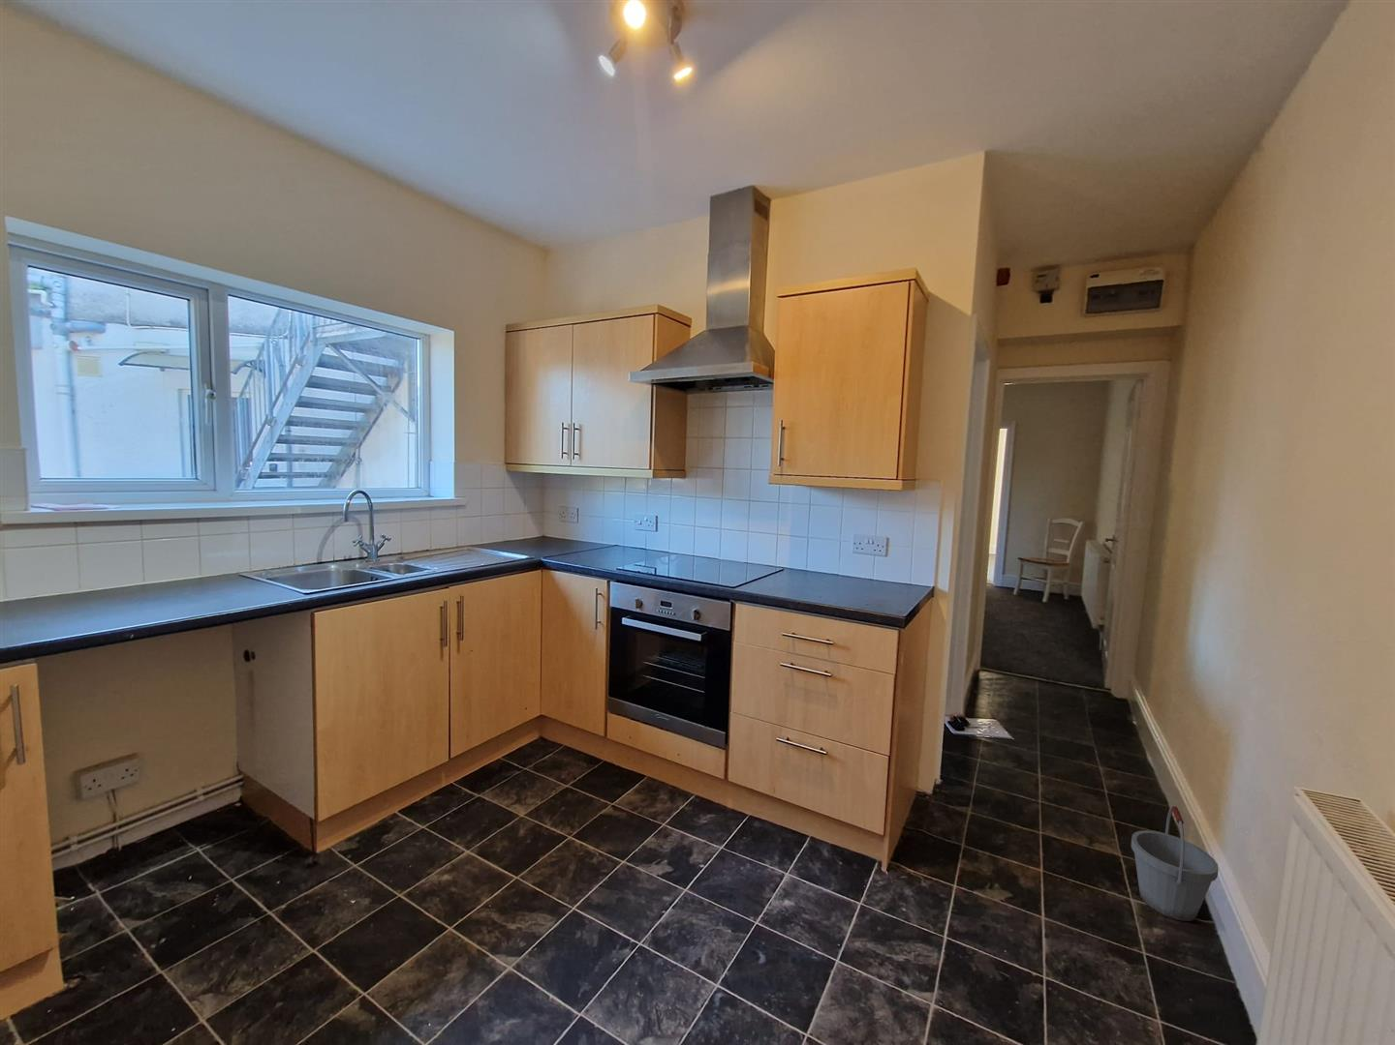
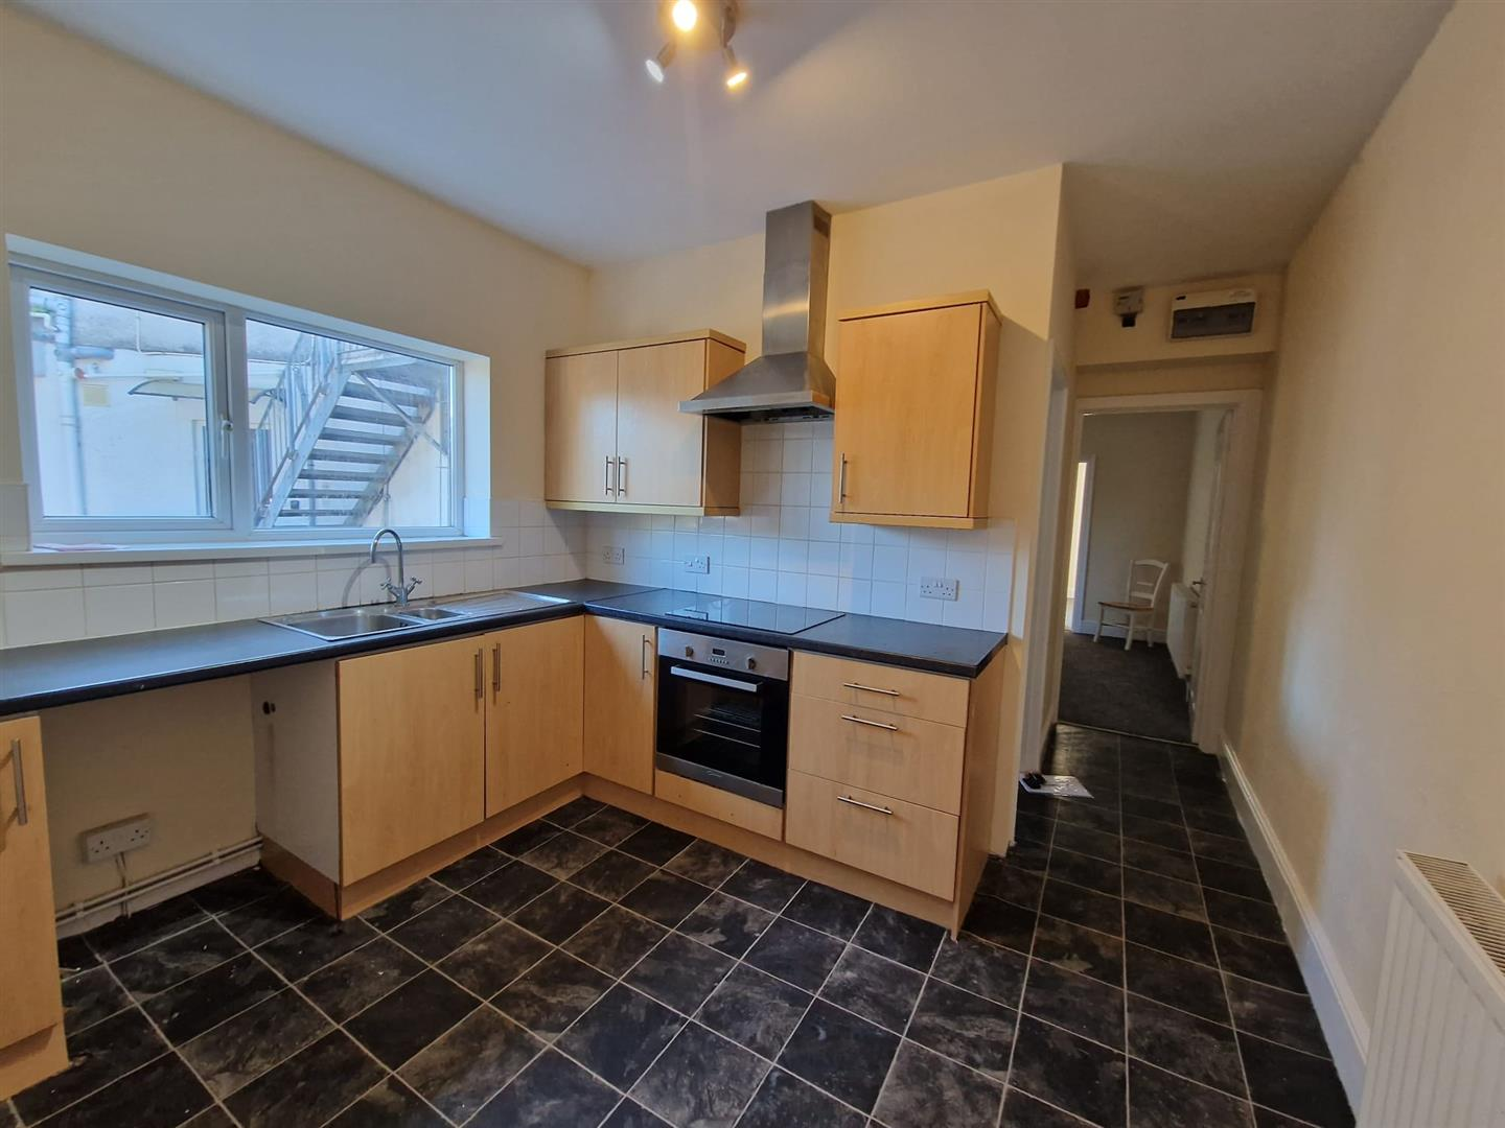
- bucket [1130,805,1219,922]
